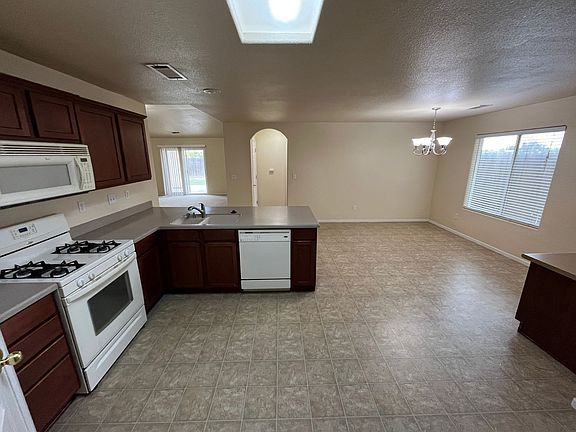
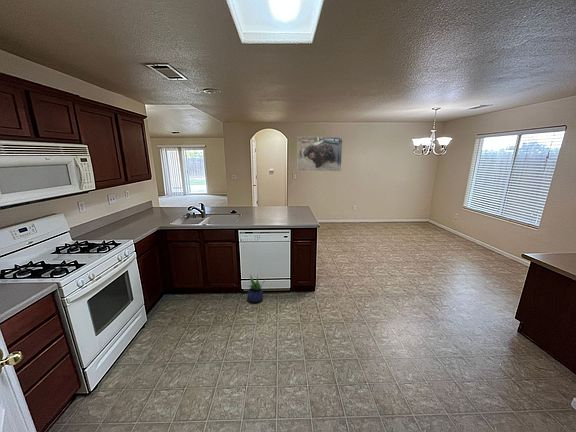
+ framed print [296,136,344,172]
+ potted plant [246,273,266,303]
